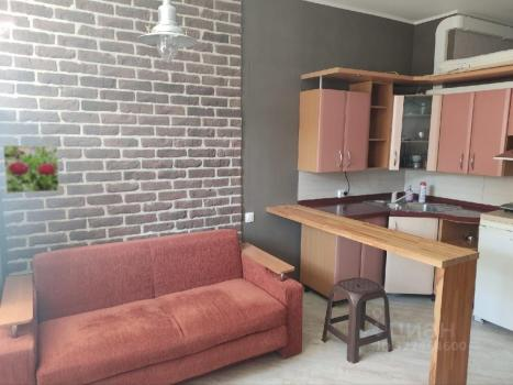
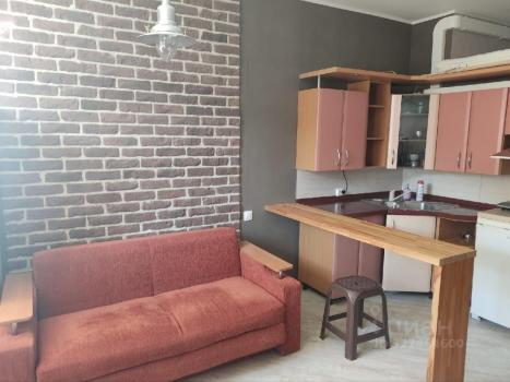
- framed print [2,144,60,195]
